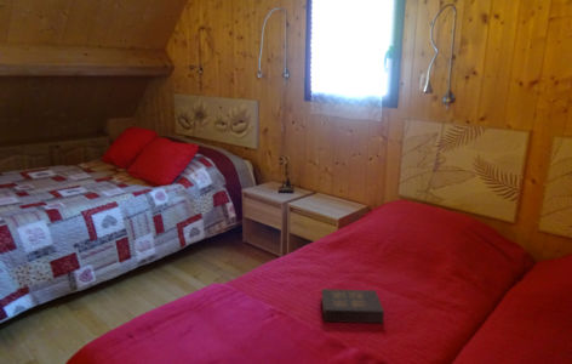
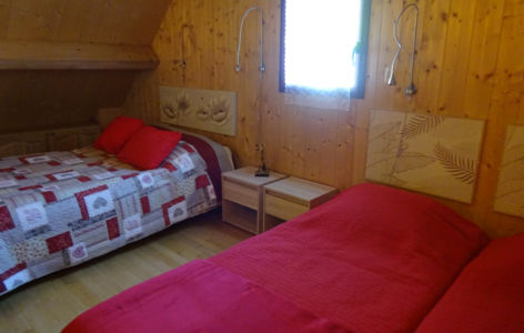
- hardback book [320,288,385,324]
